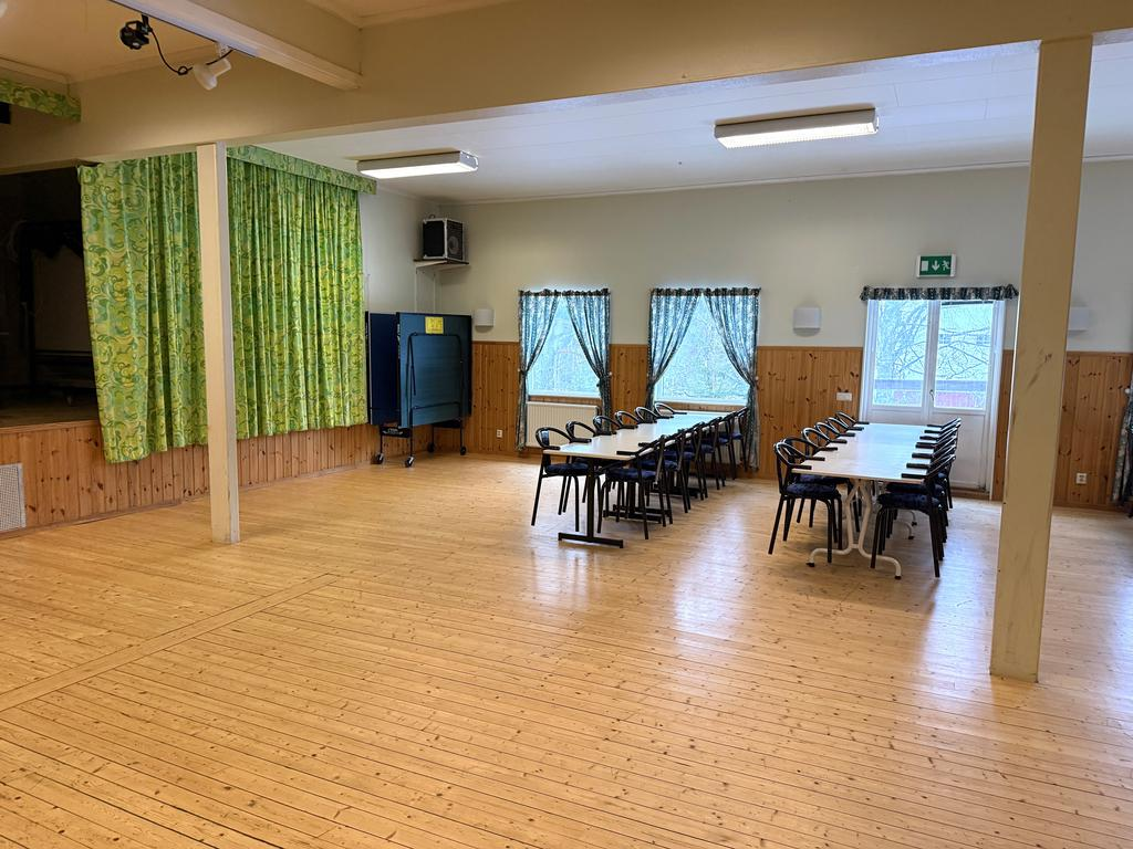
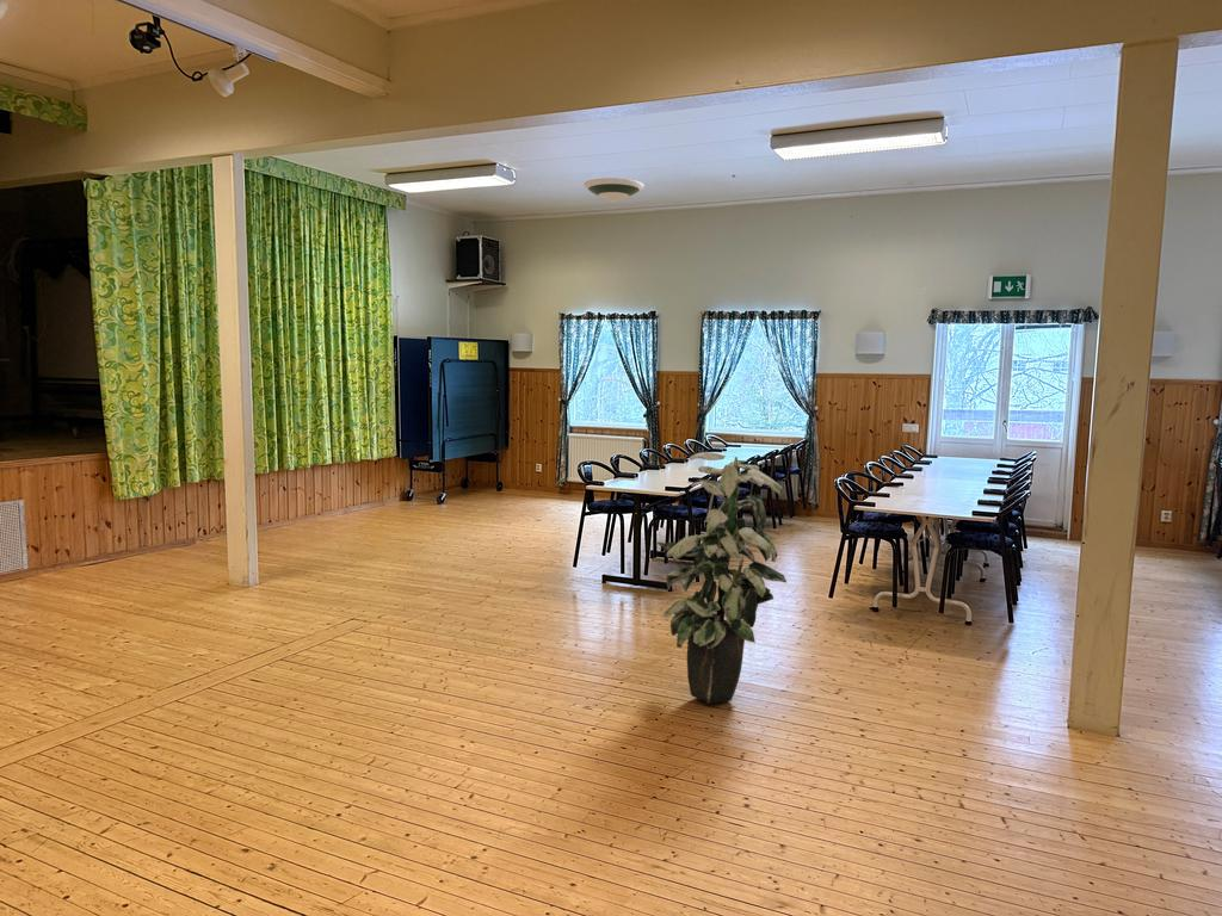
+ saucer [582,177,646,203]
+ indoor plant [655,451,788,705]
